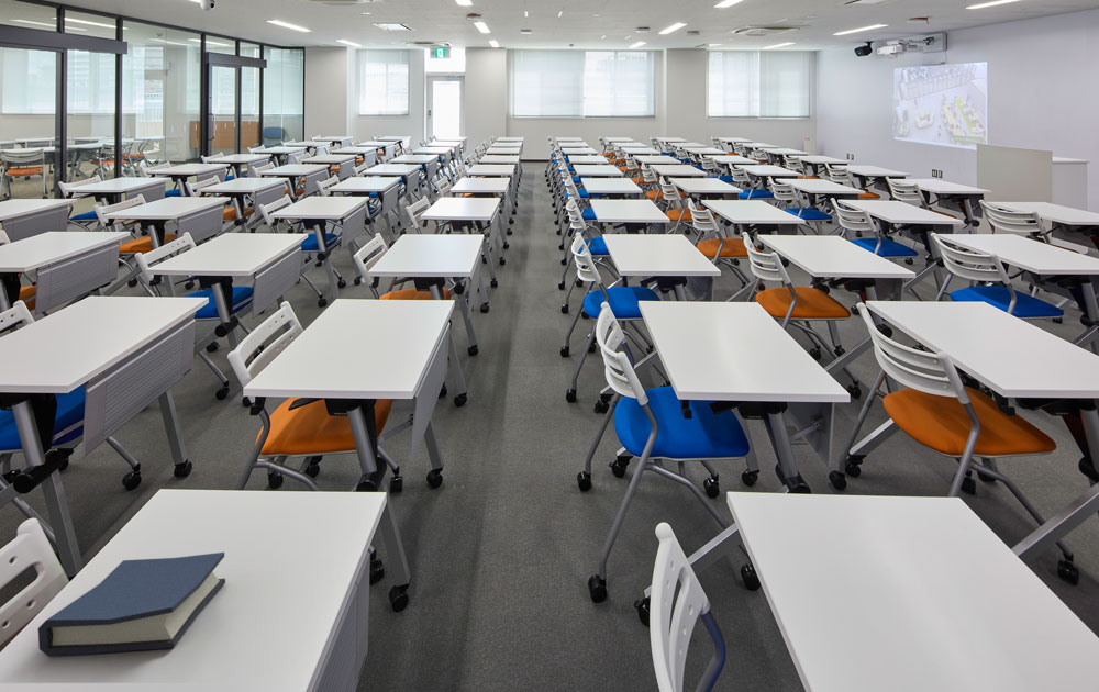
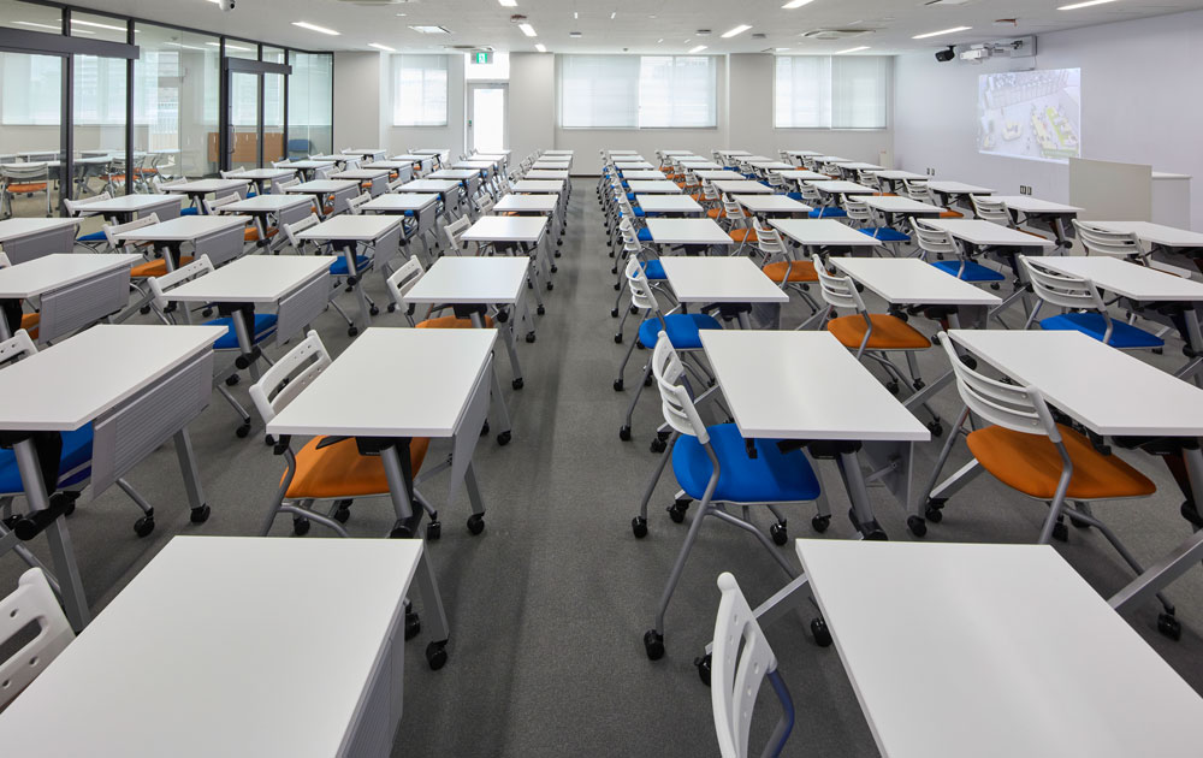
- hardback book [37,551,226,658]
